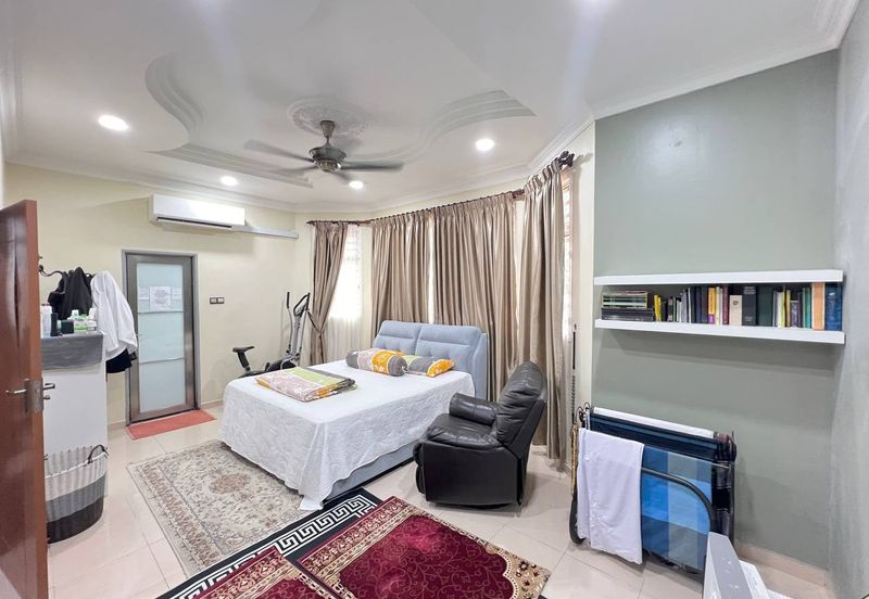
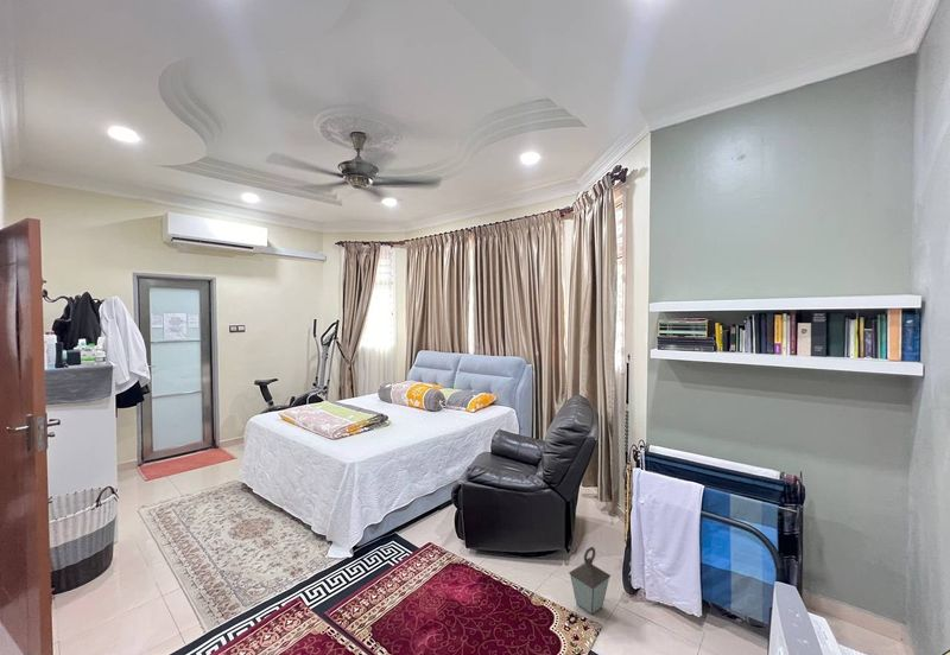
+ lantern [568,546,613,616]
